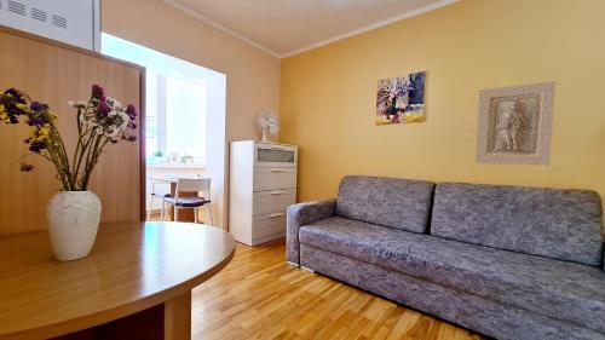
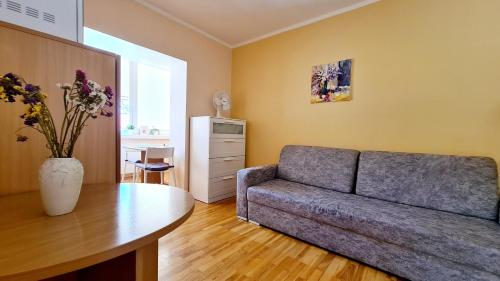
- relief plaque [474,80,557,167]
